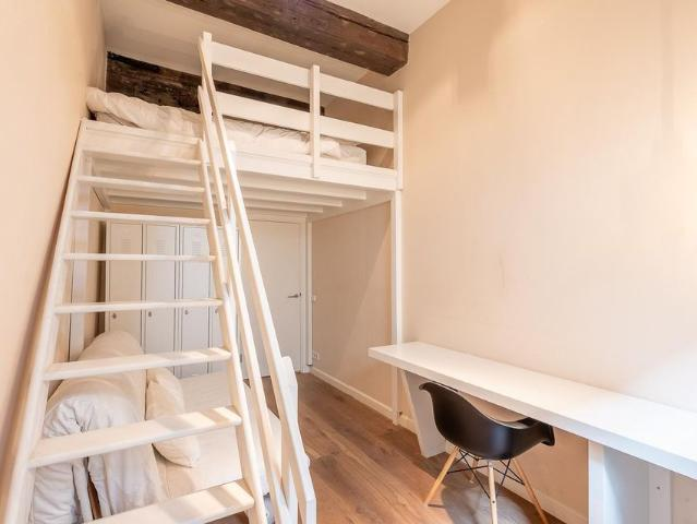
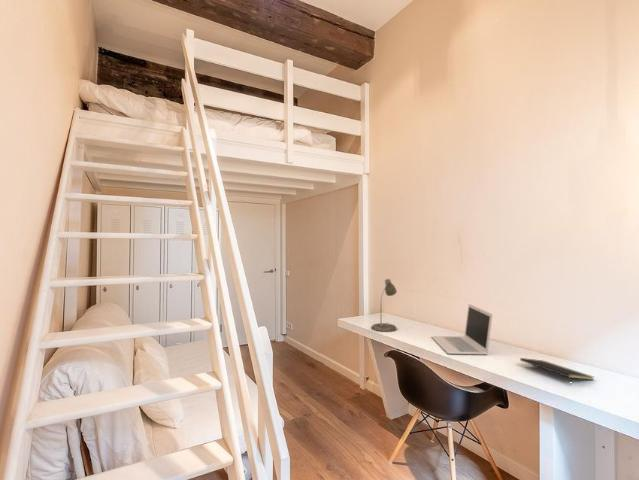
+ laptop [430,303,494,355]
+ notepad [519,357,595,387]
+ desk lamp [371,278,398,333]
